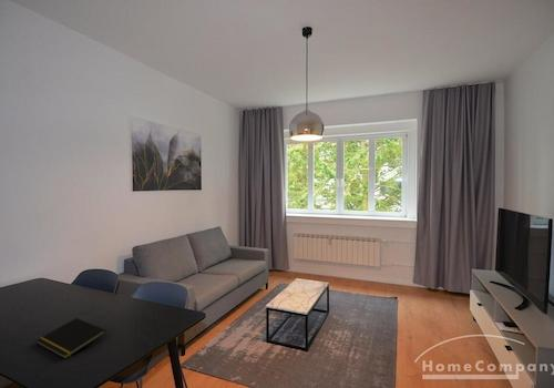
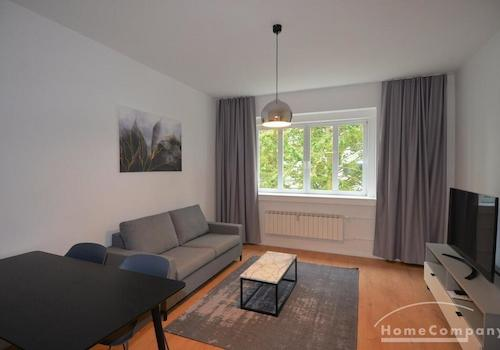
- notepad [35,317,106,359]
